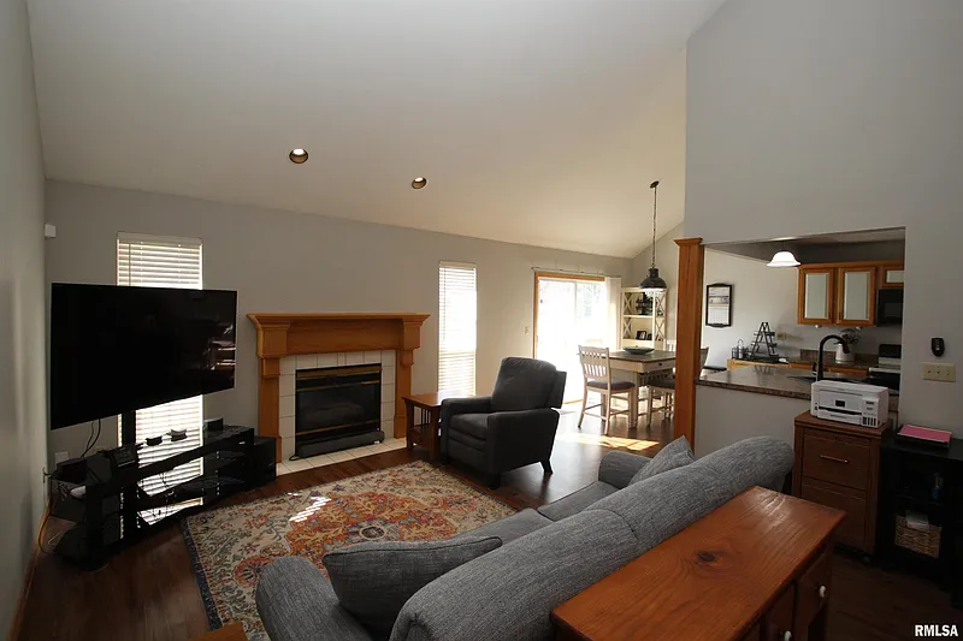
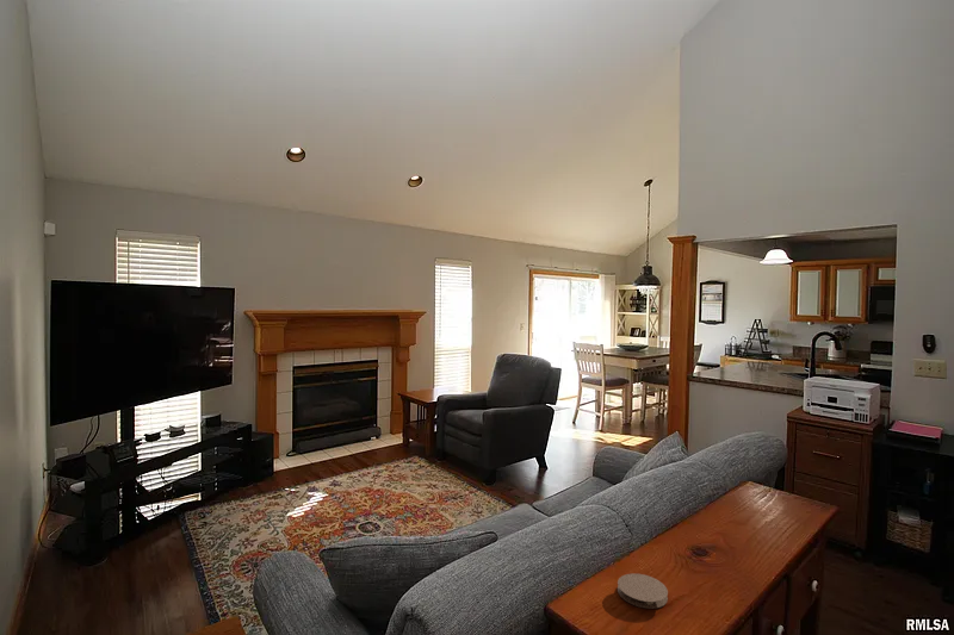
+ coaster [617,572,669,610]
